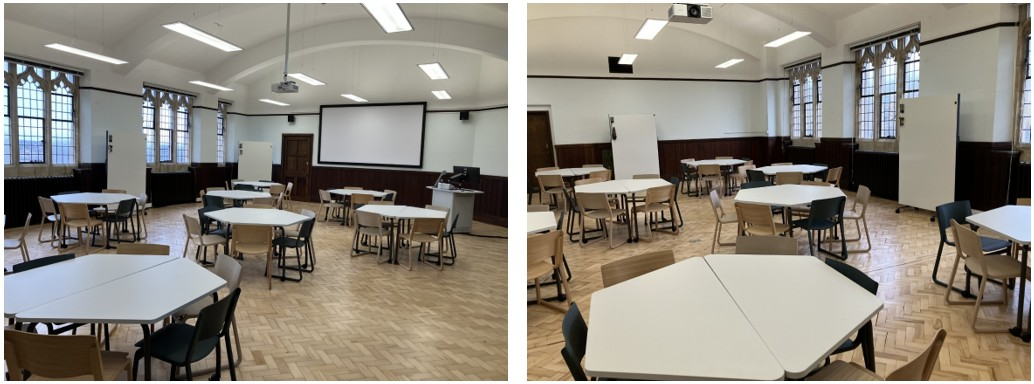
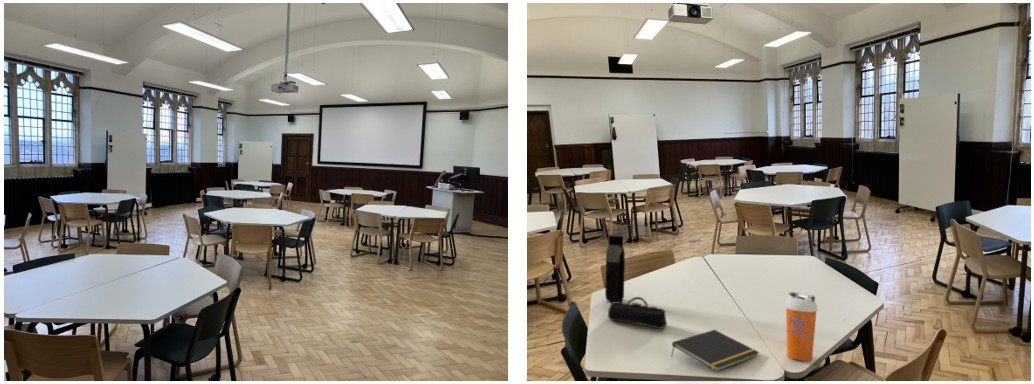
+ shaker bottle [784,291,818,362]
+ notepad [670,329,760,373]
+ pencil case [607,296,668,330]
+ water bottle [604,234,626,303]
